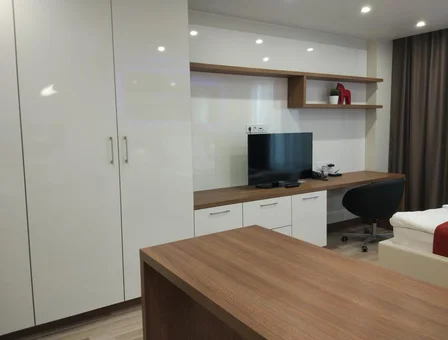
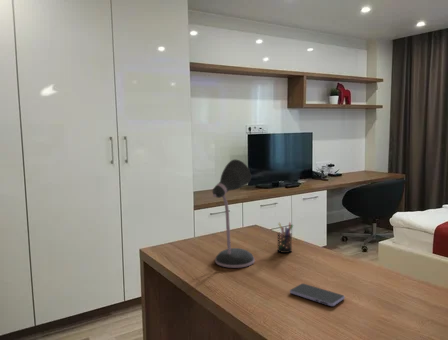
+ desk lamp [212,158,256,269]
+ pen holder [276,222,294,254]
+ smartphone [289,283,346,307]
